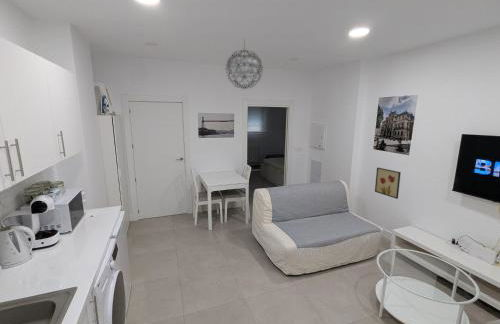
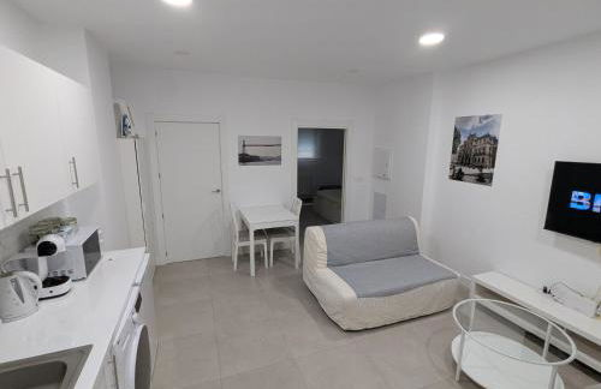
- pendant light [225,38,264,90]
- wall art [374,167,402,200]
